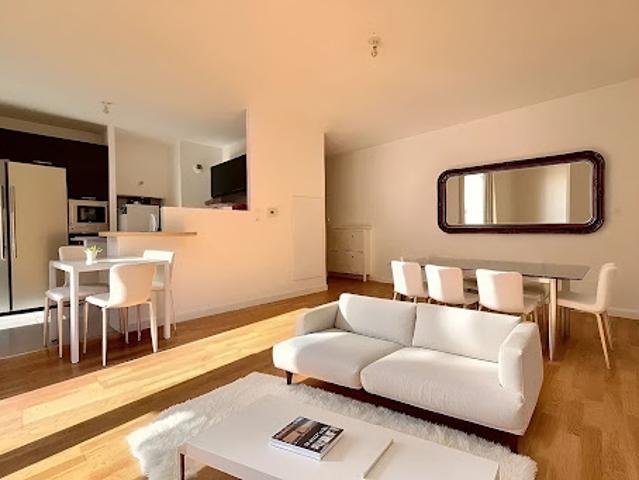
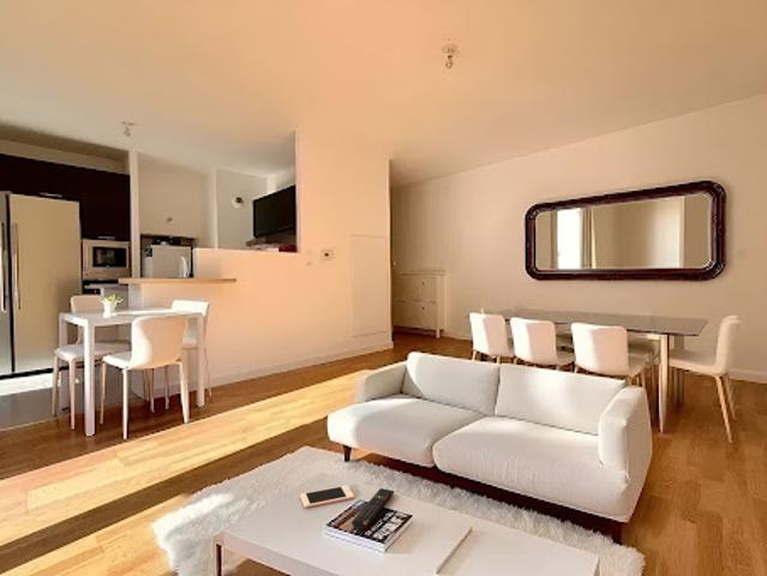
+ remote control [350,487,395,530]
+ cell phone [299,484,355,509]
